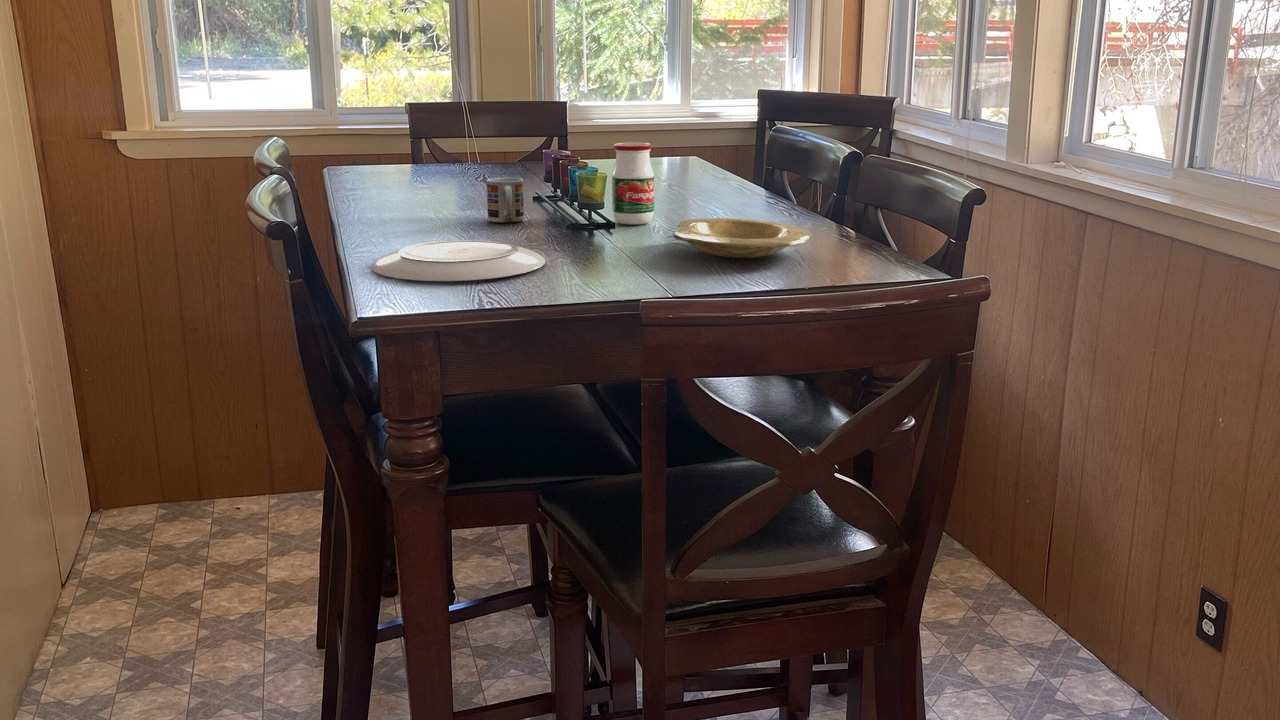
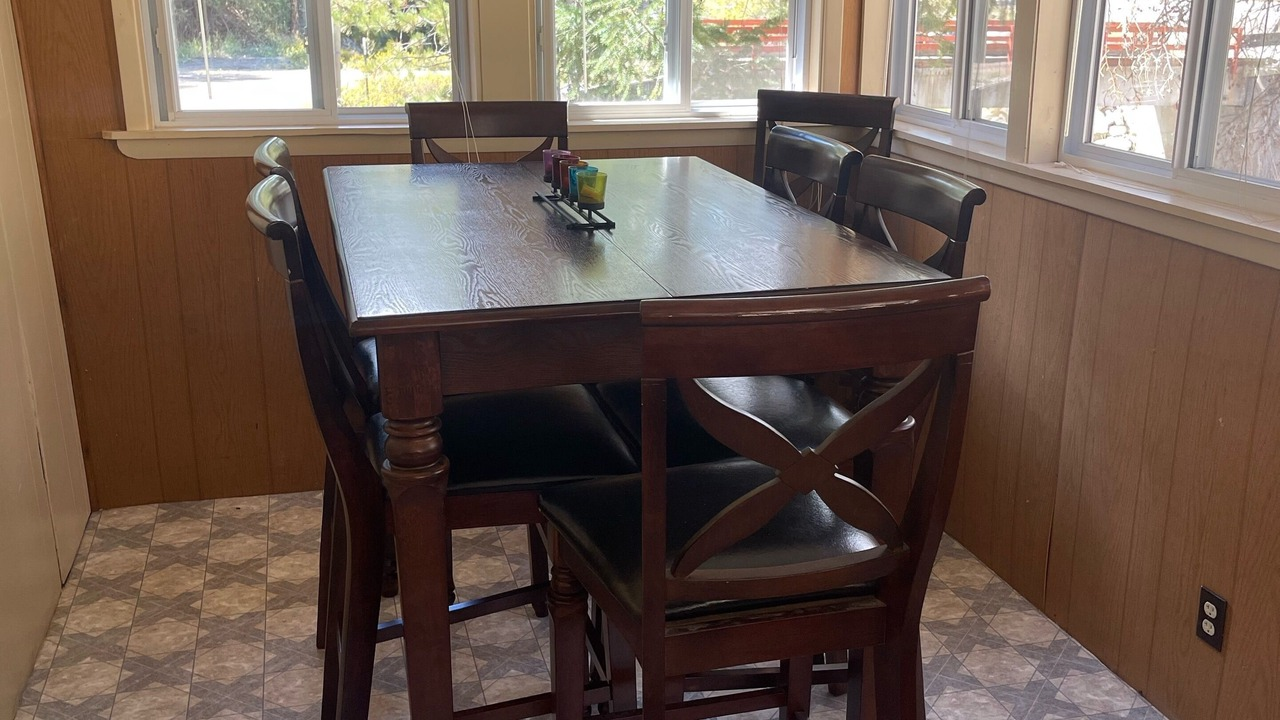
- plate [370,239,547,282]
- plate [673,217,813,259]
- jar [611,142,655,226]
- cup [485,177,525,223]
